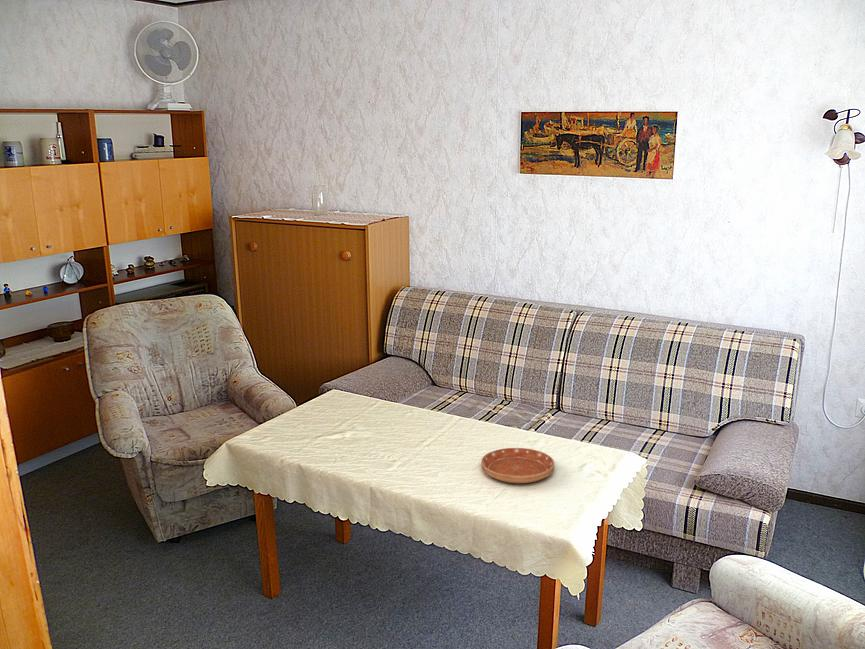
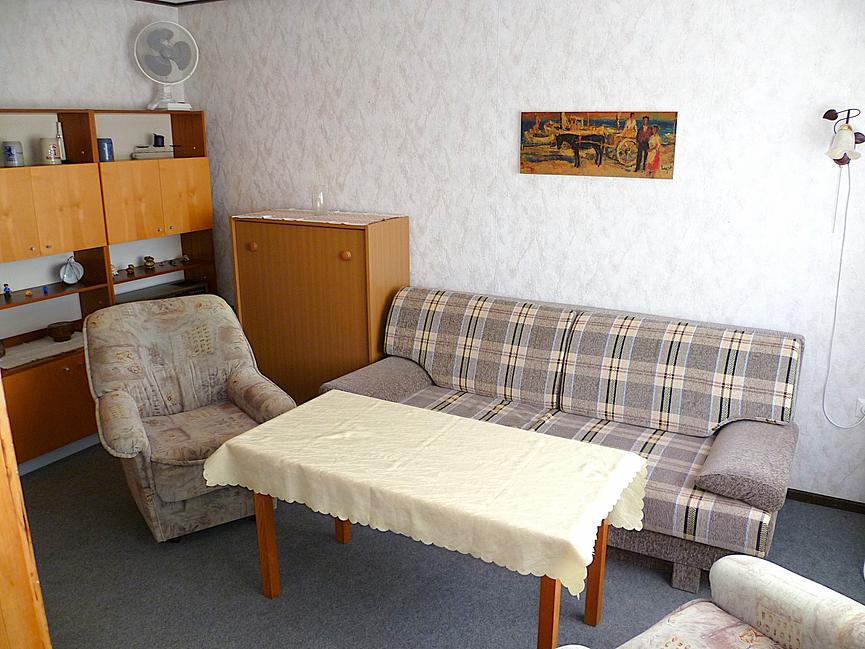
- saucer [480,447,555,484]
